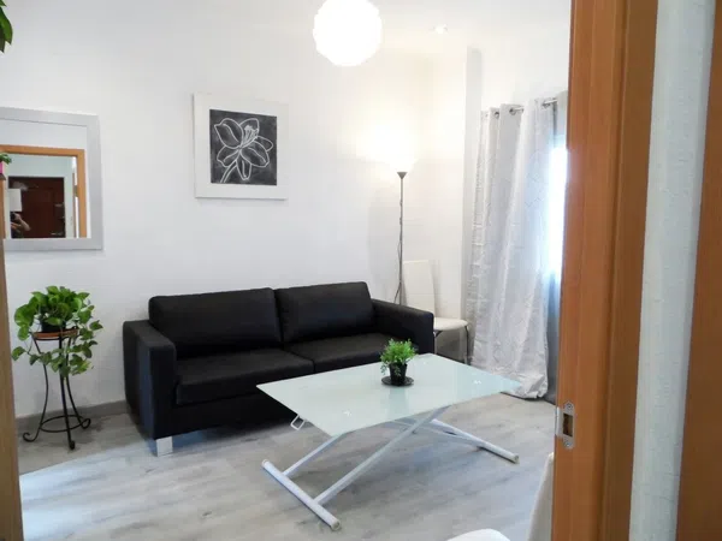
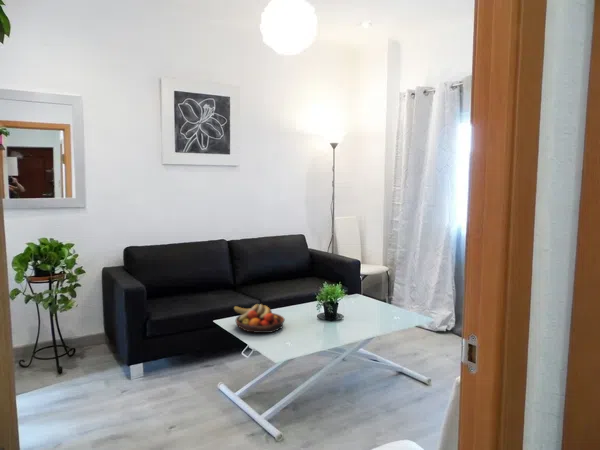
+ fruit bowl [233,303,286,334]
